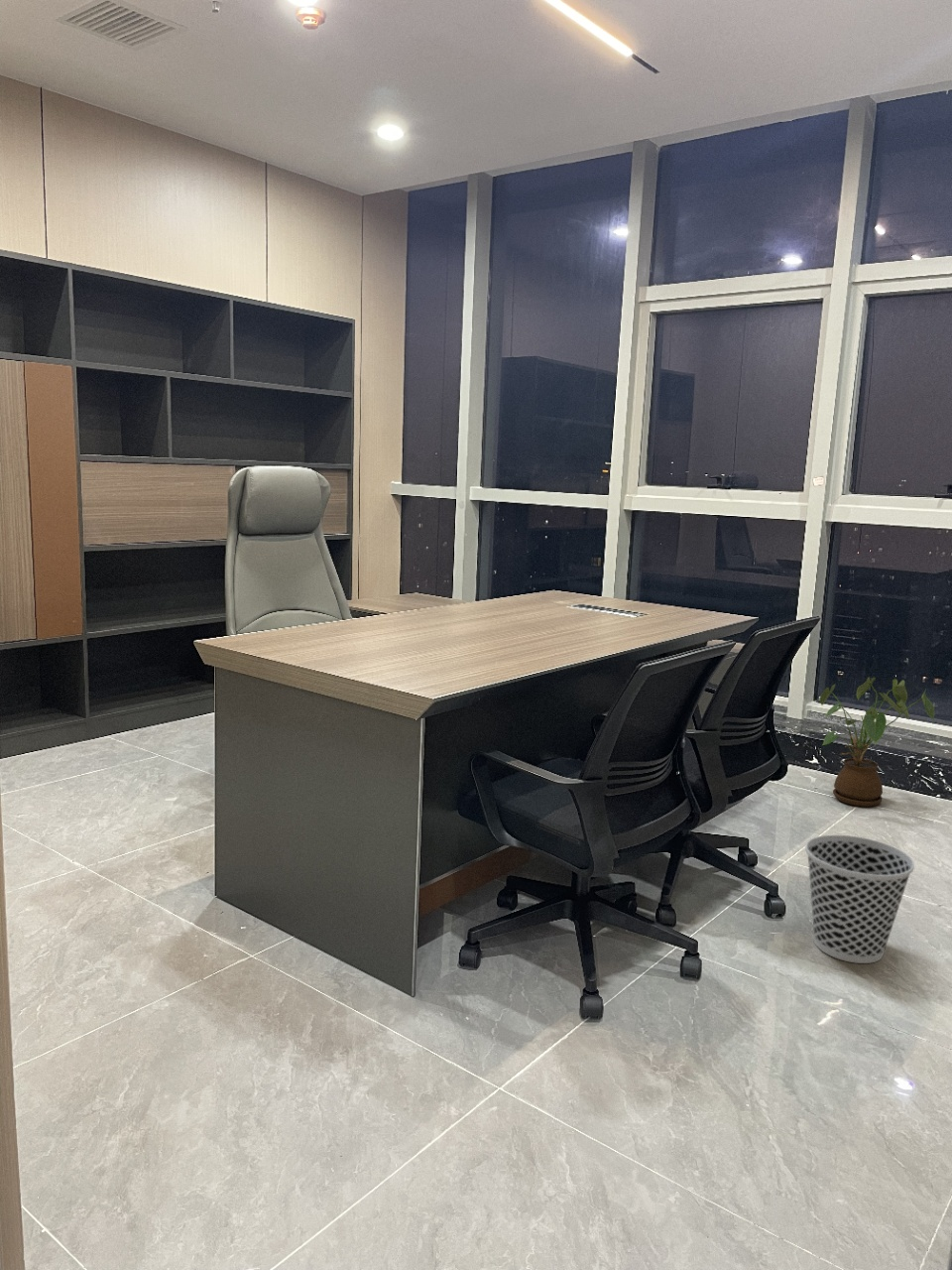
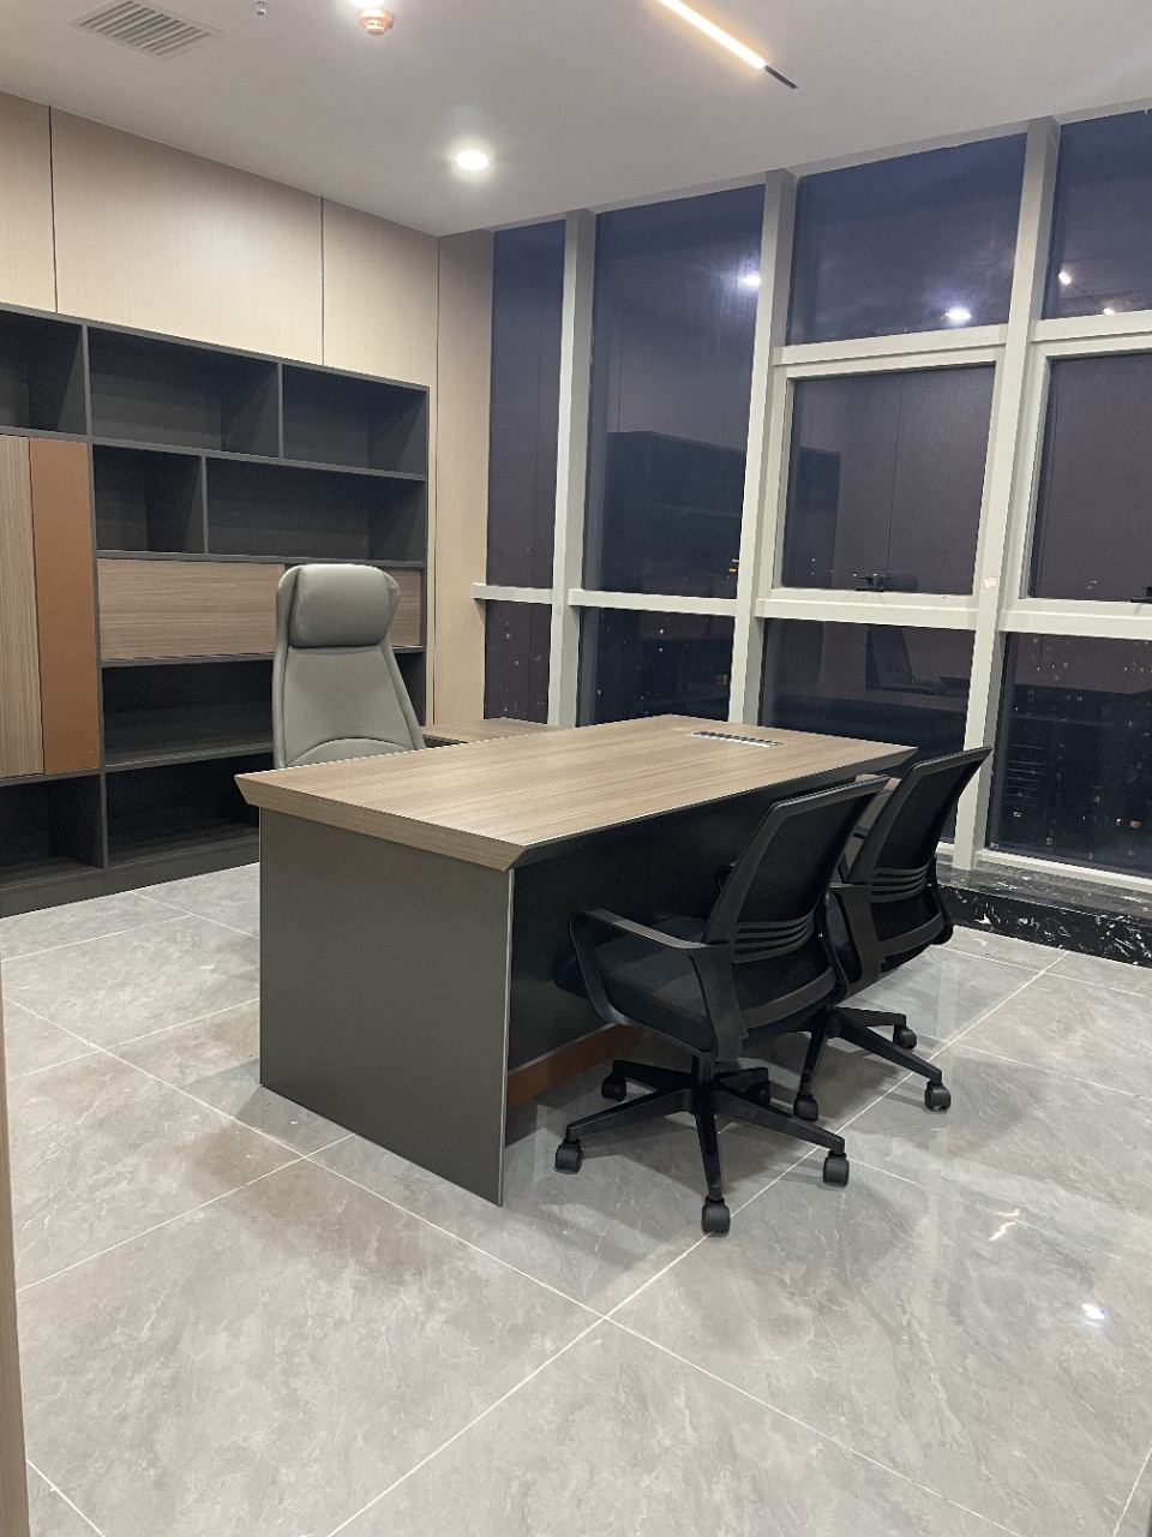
- house plant [818,677,935,808]
- wastebasket [804,834,915,964]
